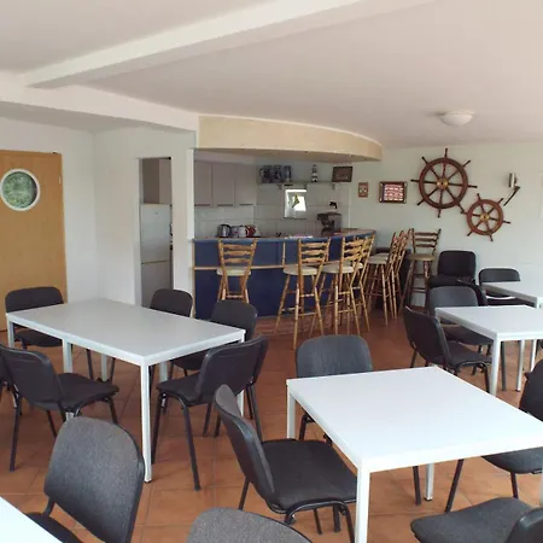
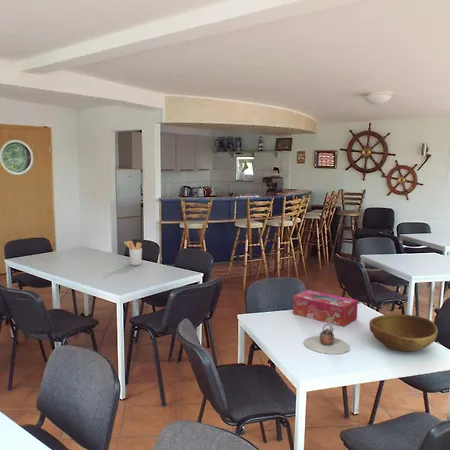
+ bowl [368,313,439,352]
+ tissue box [292,289,359,328]
+ utensil holder [123,240,143,266]
+ teapot [303,323,351,355]
